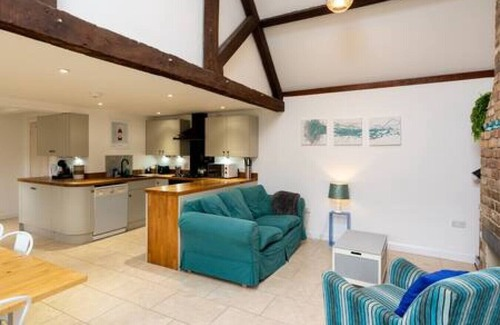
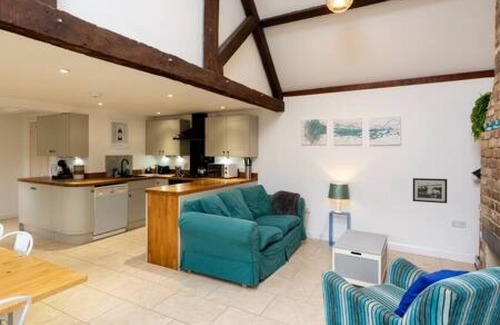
+ picture frame [412,177,448,204]
